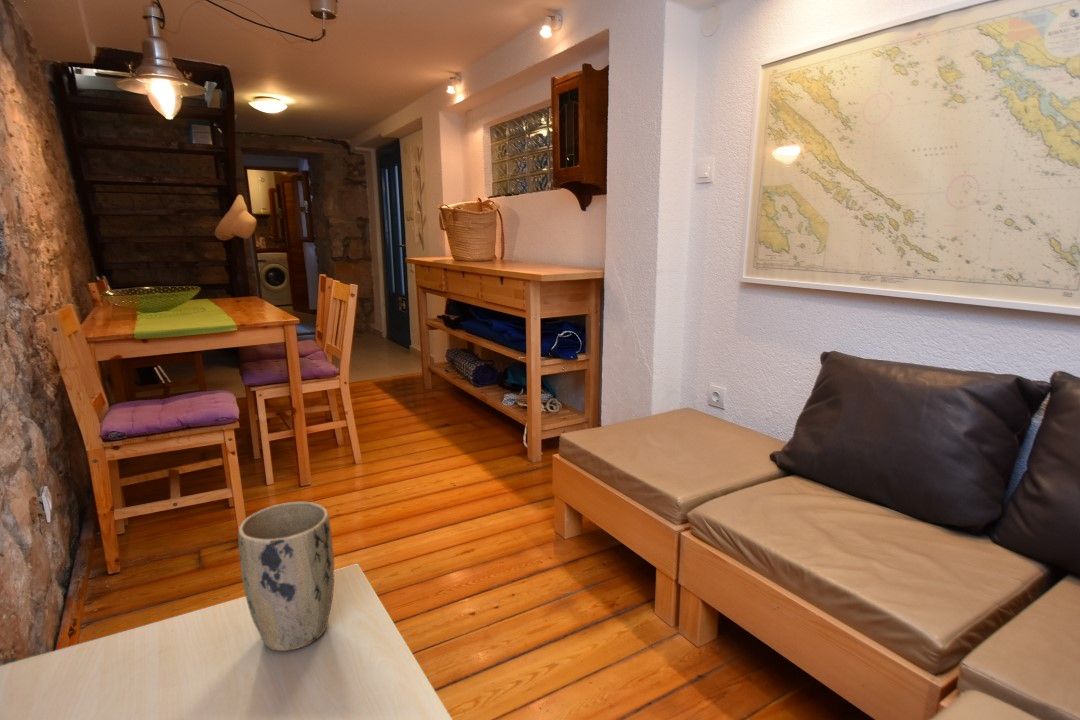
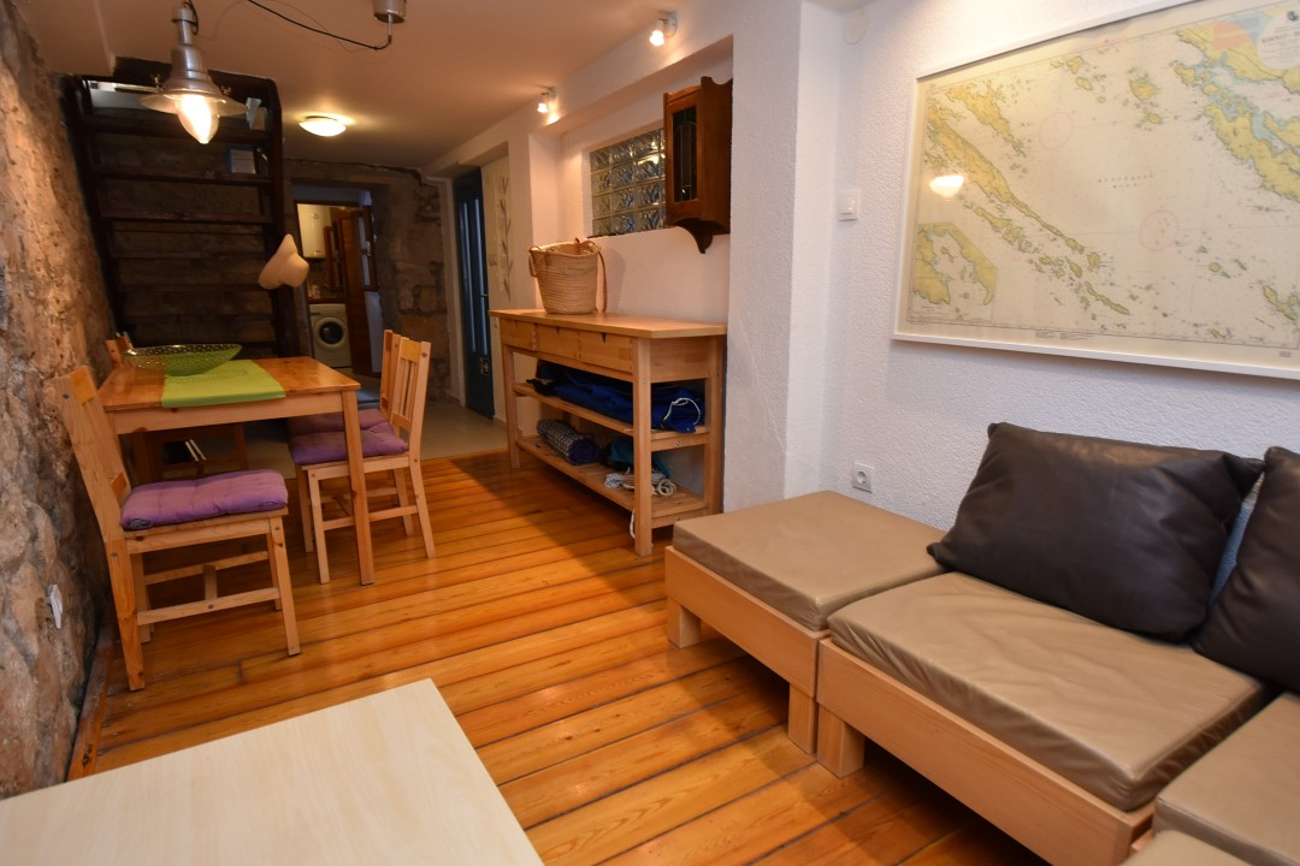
- plant pot [237,501,335,652]
